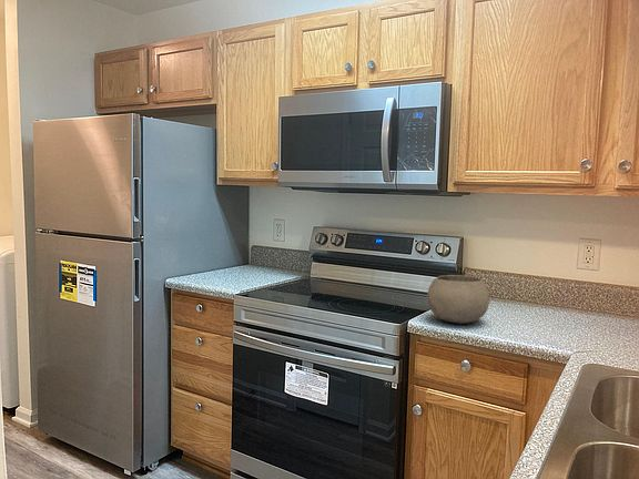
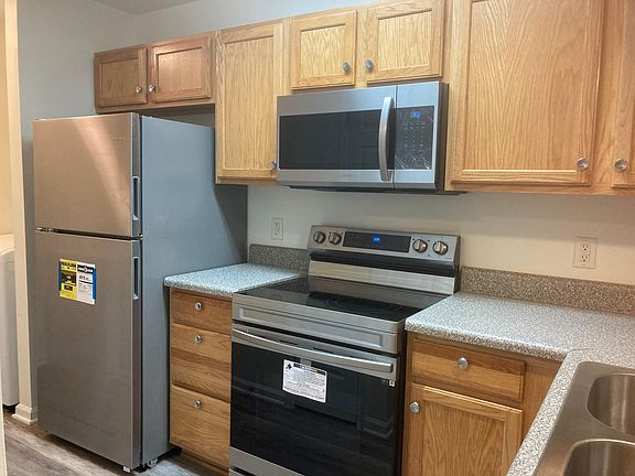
- bowl [426,274,490,325]
